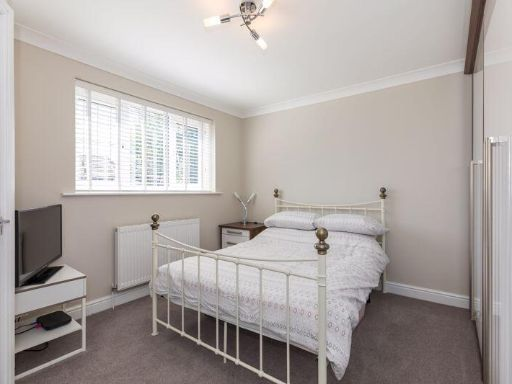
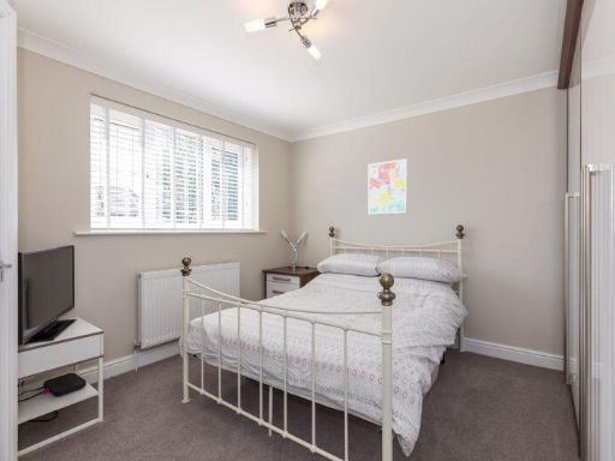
+ wall art [366,158,408,215]
